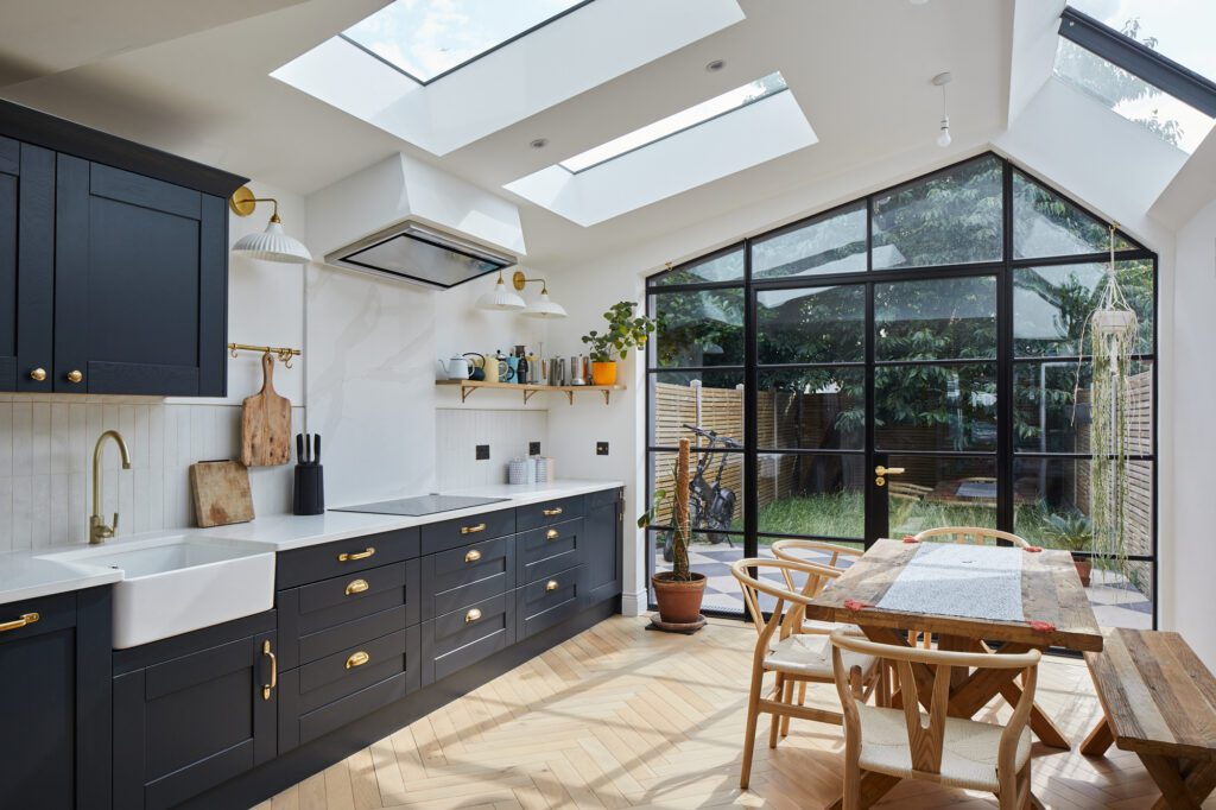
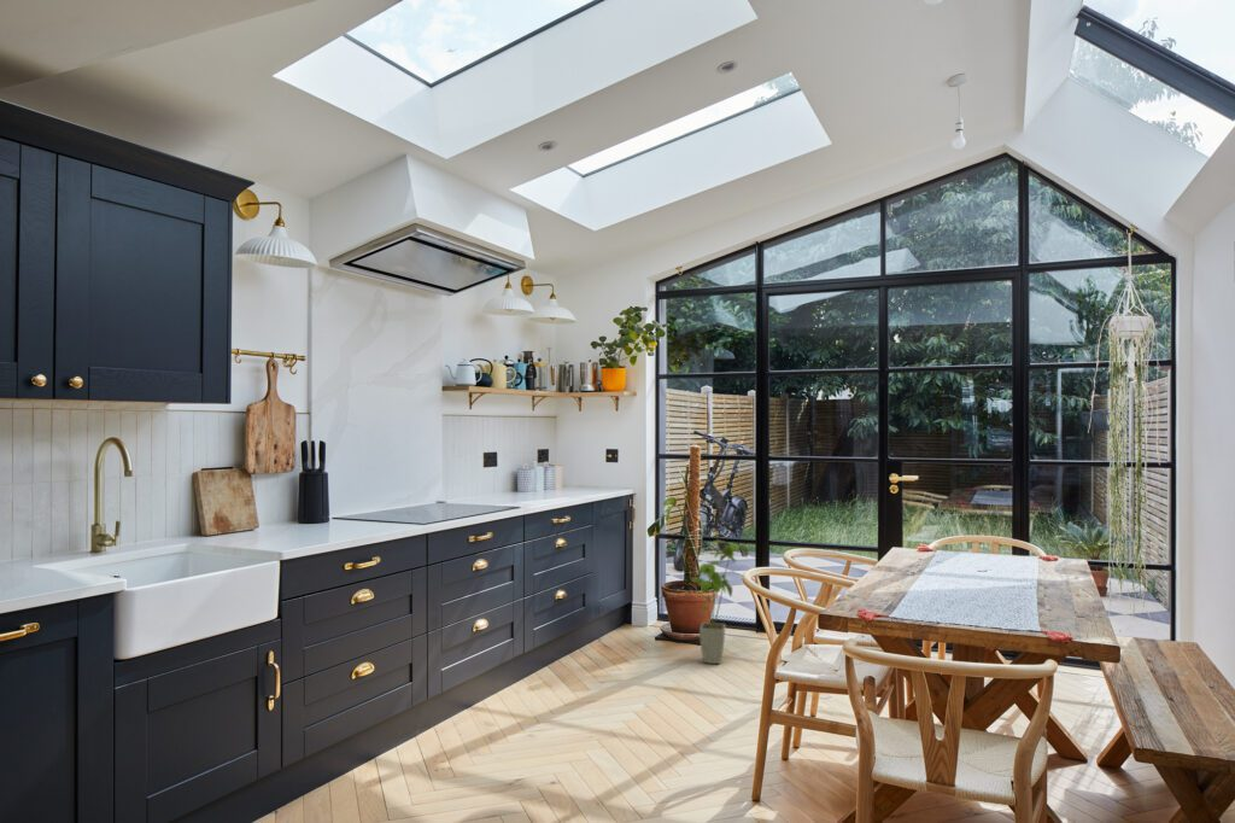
+ house plant [690,539,750,665]
